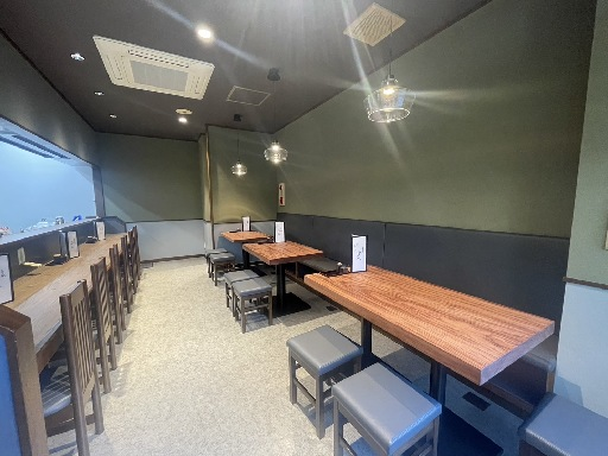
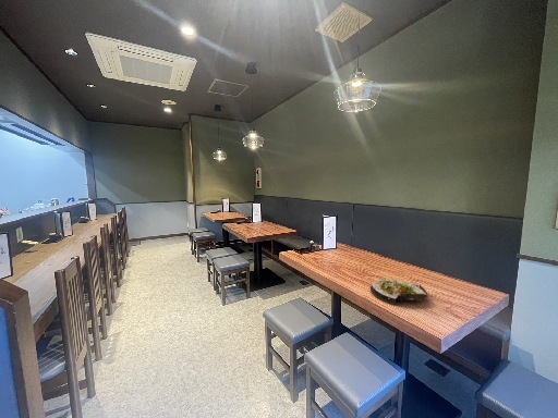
+ salad plate [369,278,429,306]
